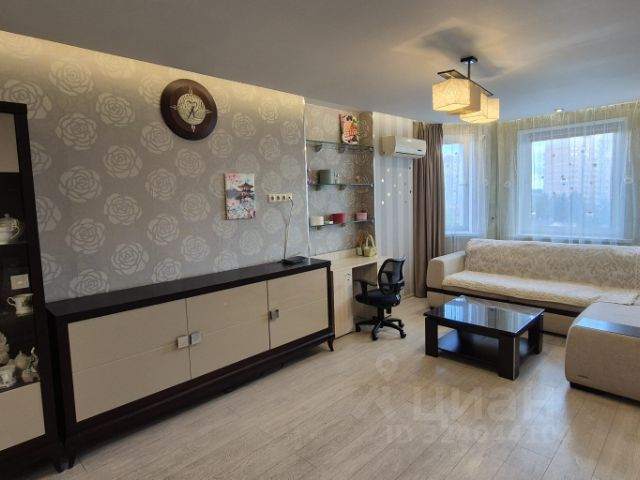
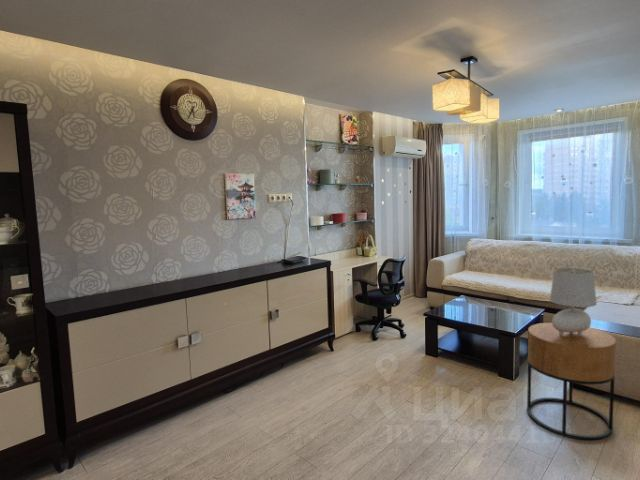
+ side table [526,322,617,441]
+ table lamp [549,267,598,336]
